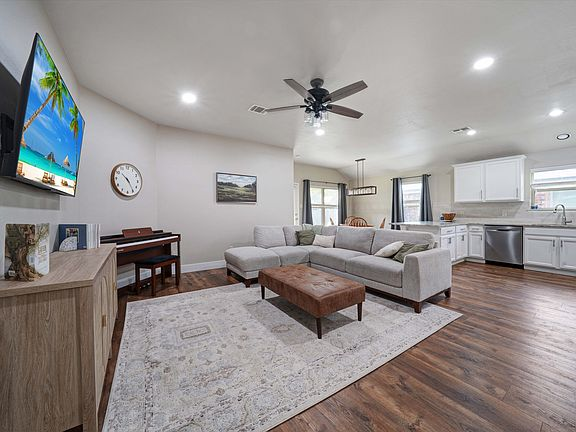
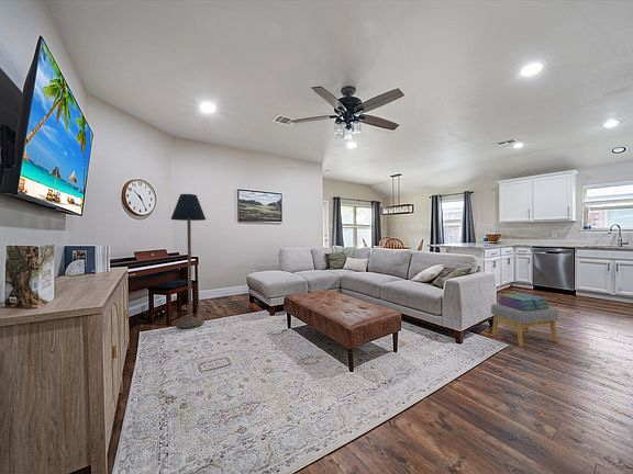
+ stack of books [497,292,551,311]
+ footstool [490,303,559,348]
+ floor lamp [170,193,207,329]
